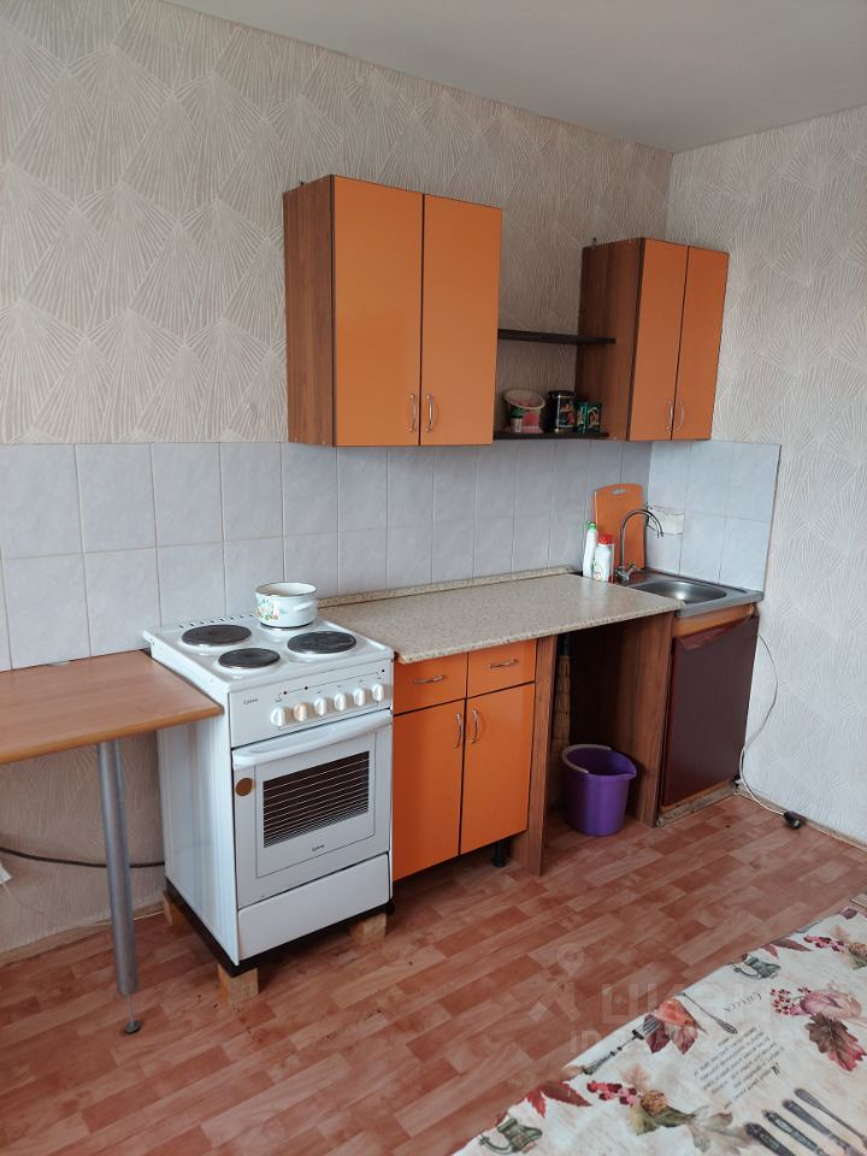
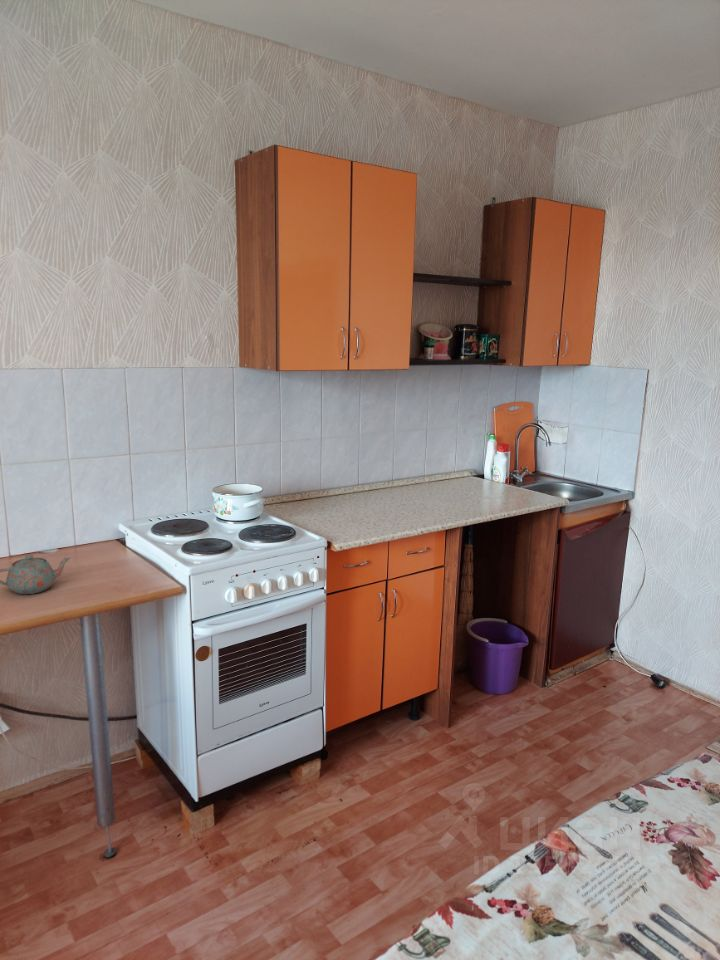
+ teapot [0,554,71,595]
